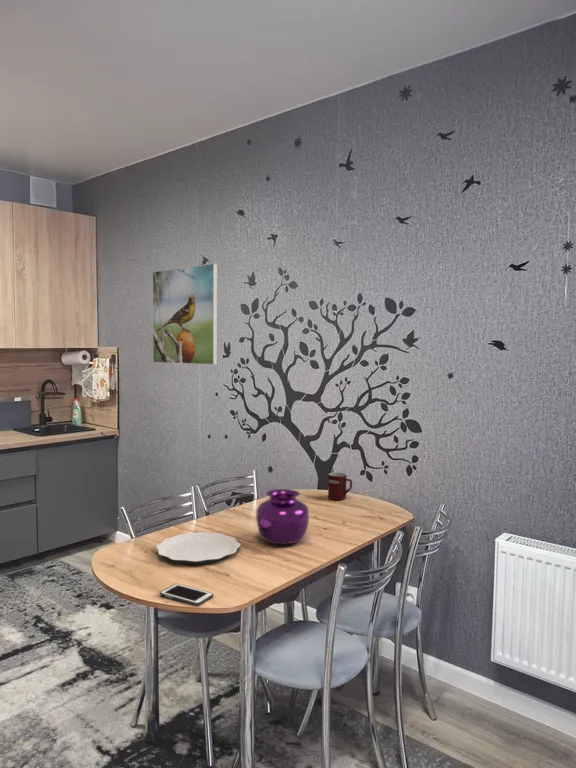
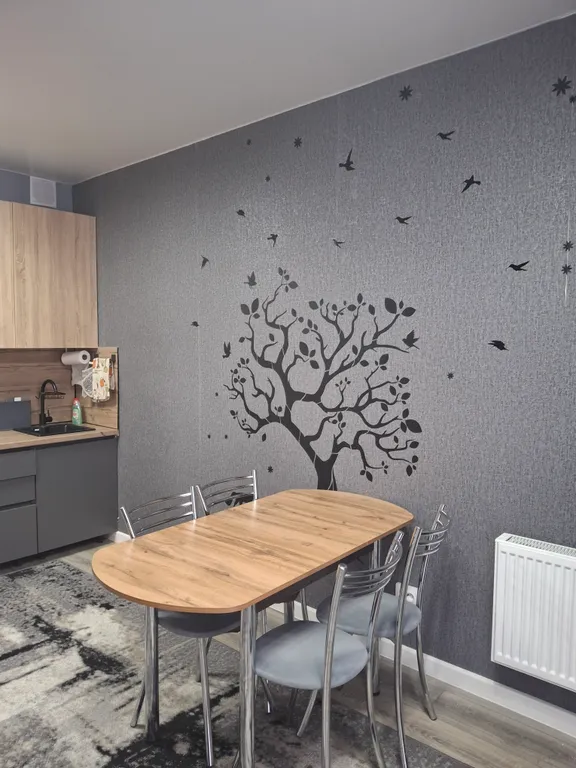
- vase [255,488,310,545]
- mug [327,471,353,501]
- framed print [152,262,219,366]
- cell phone [159,583,214,607]
- plate [155,531,241,565]
